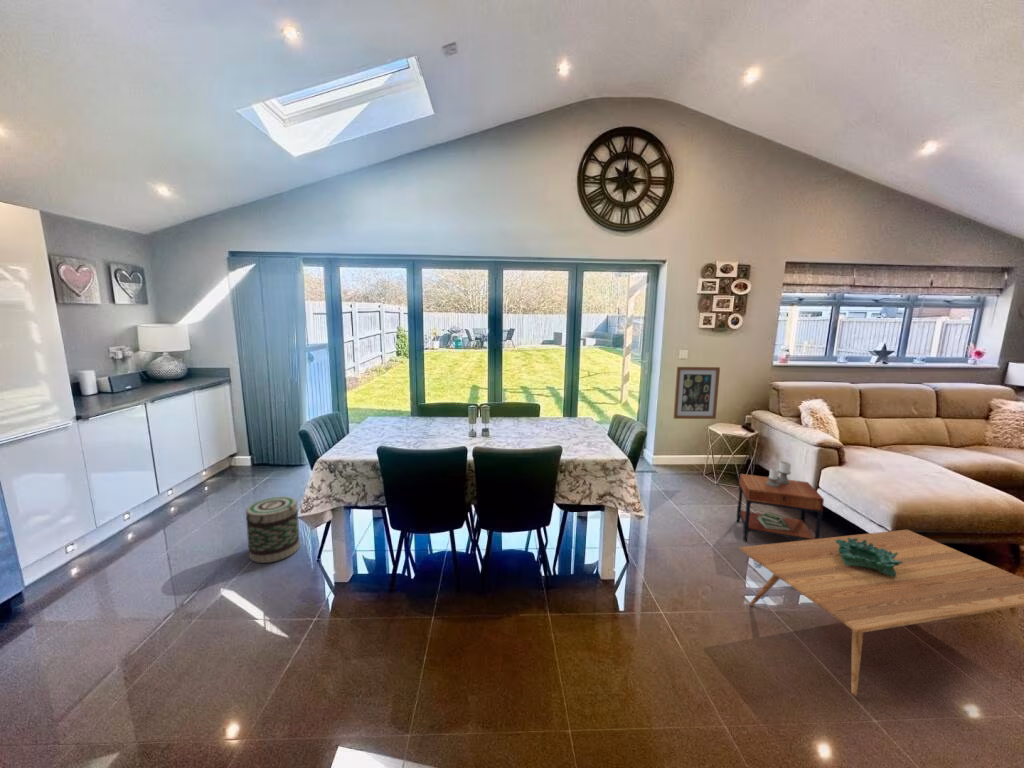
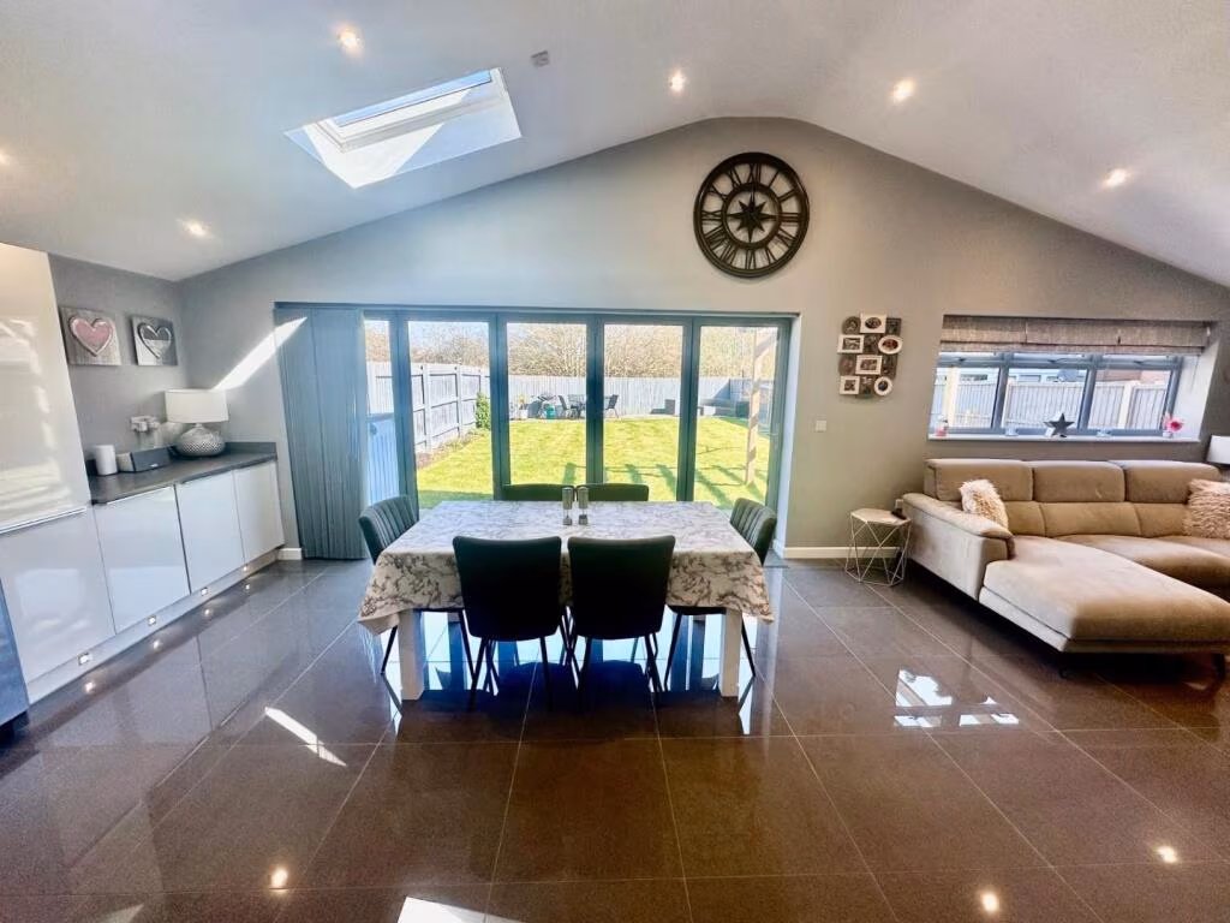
- side table [736,460,825,542]
- coffee table [738,529,1024,697]
- decorative bowl [835,538,903,577]
- wall art [673,366,721,420]
- basket [245,495,301,564]
